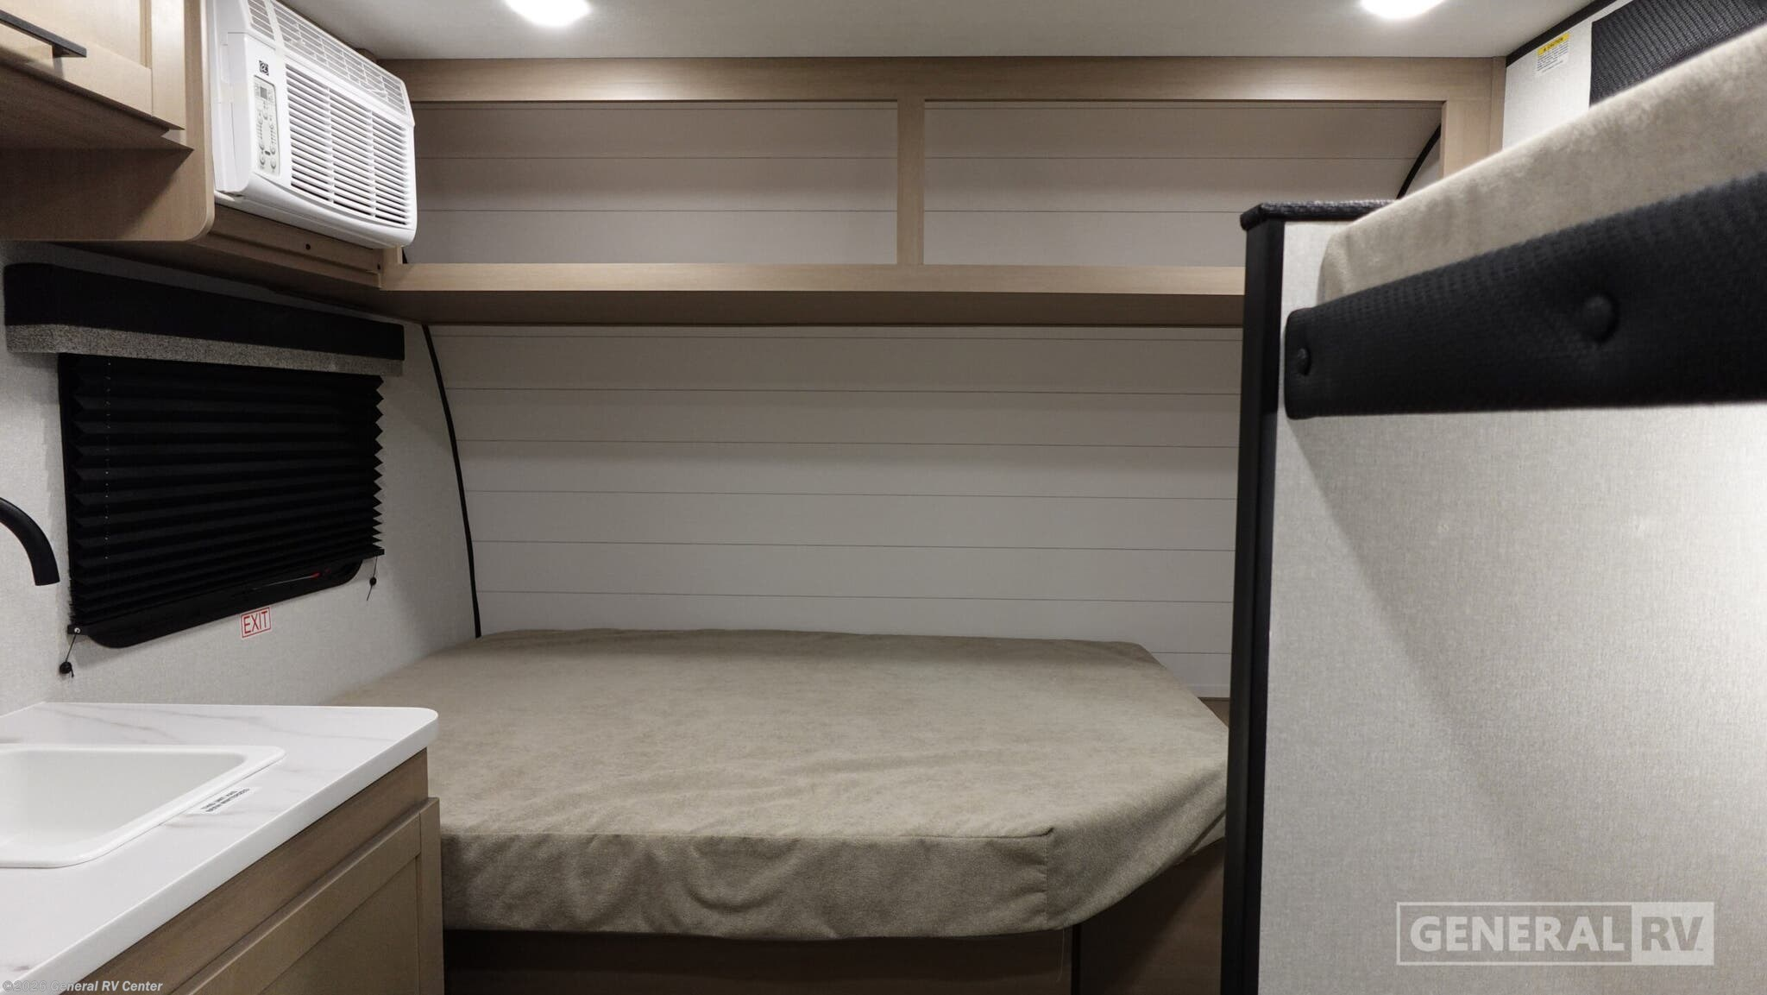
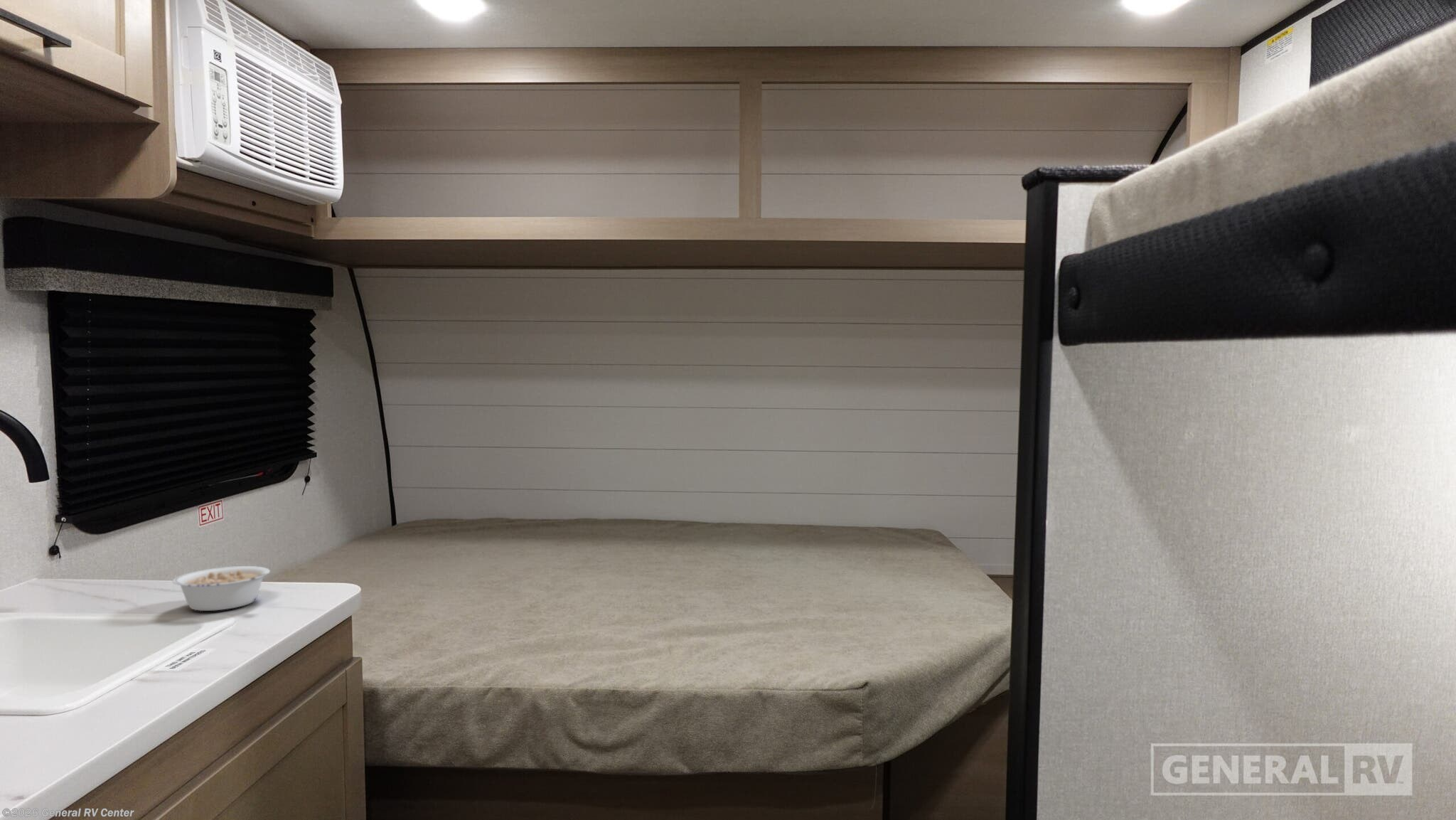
+ legume [172,565,271,612]
